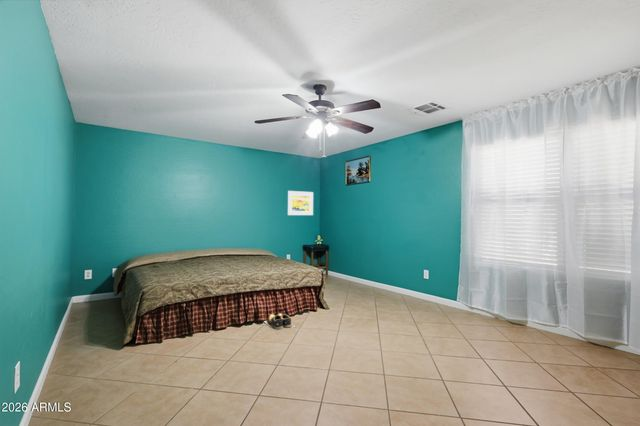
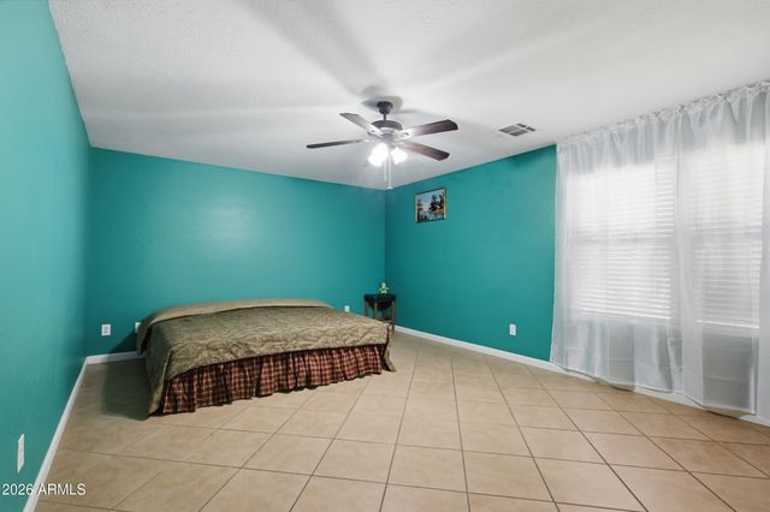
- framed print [287,190,314,216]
- shoes [263,312,297,331]
